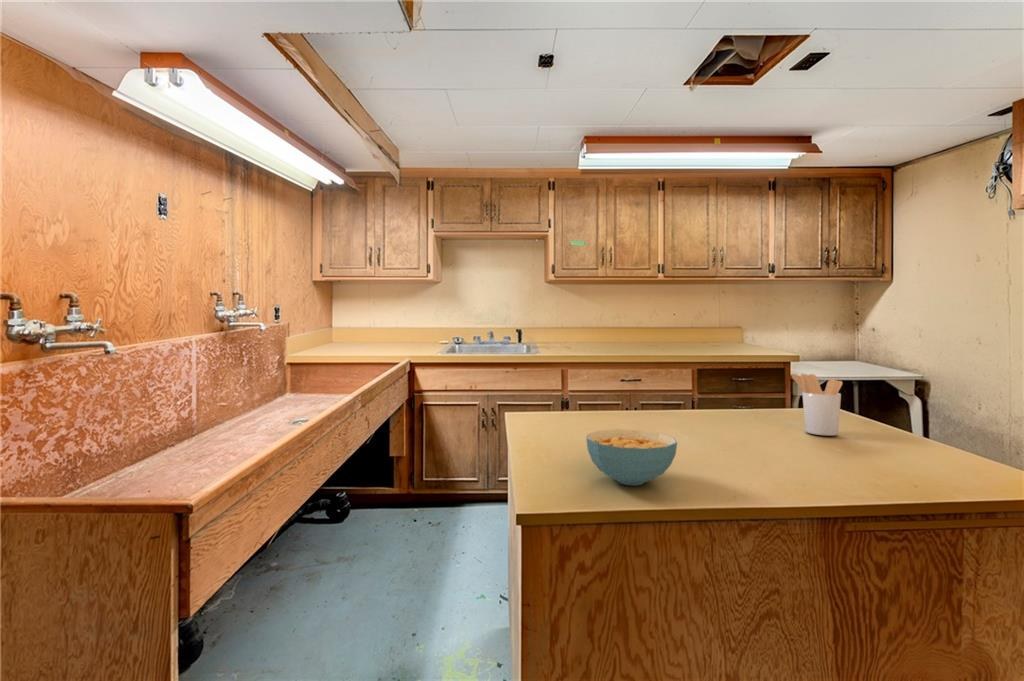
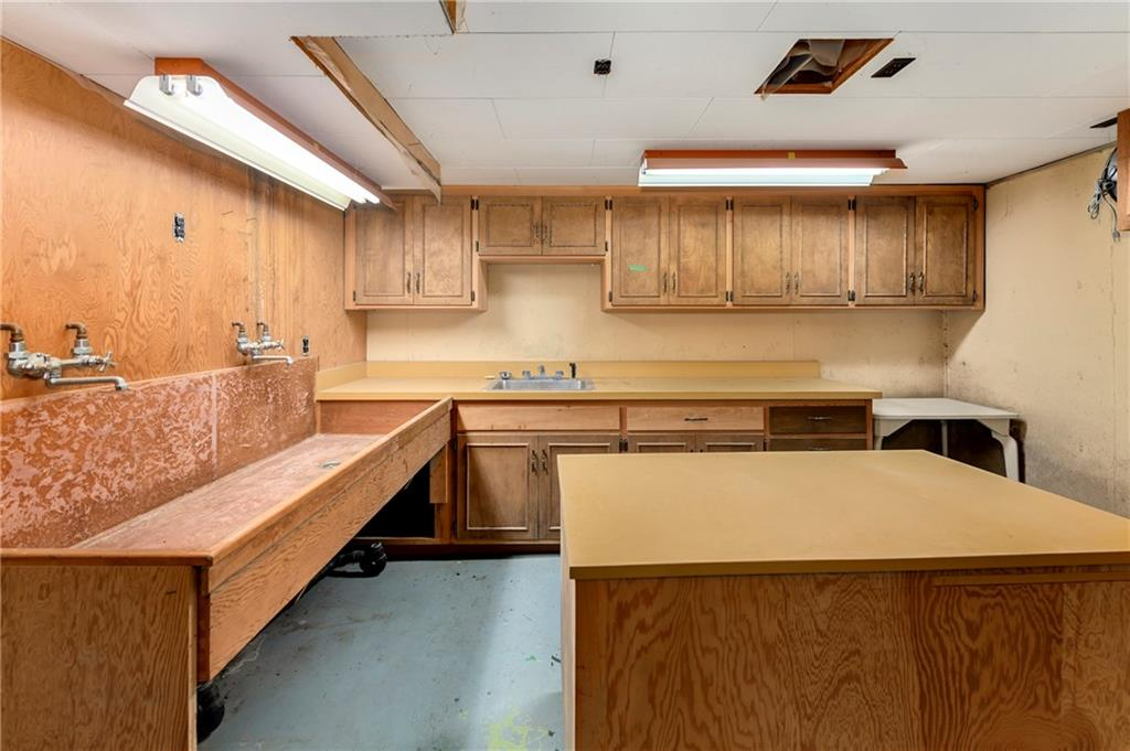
- cereal bowl [585,428,678,487]
- utensil holder [791,372,844,436]
